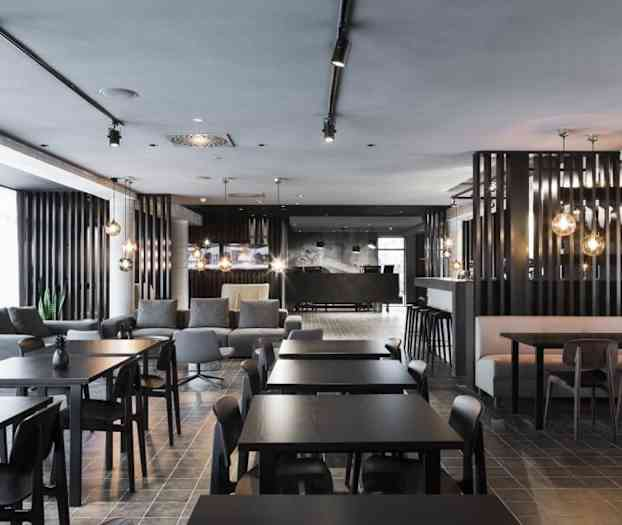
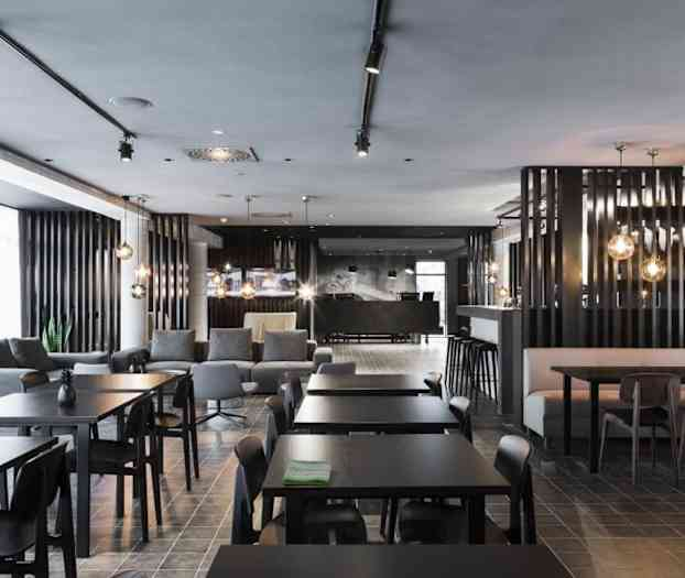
+ dish towel [281,458,333,487]
